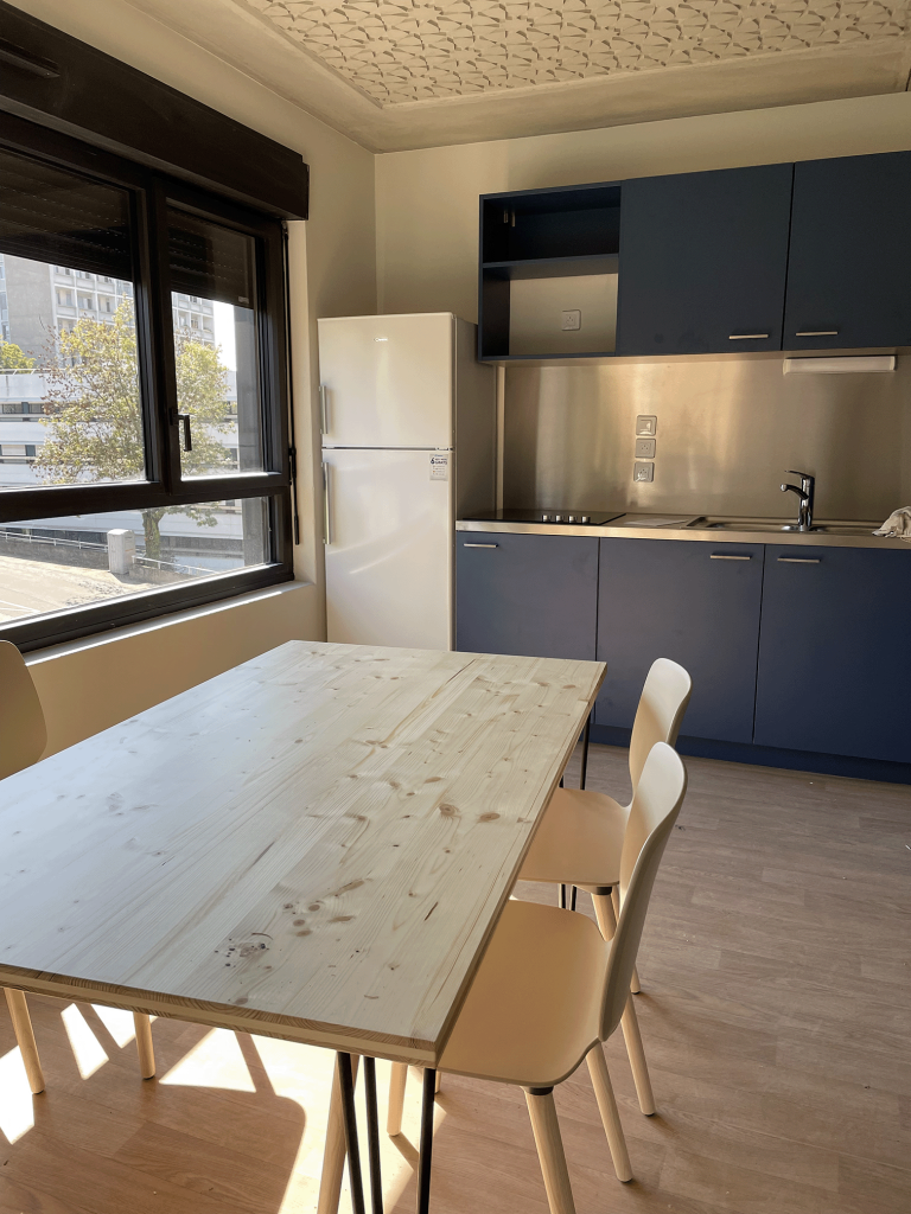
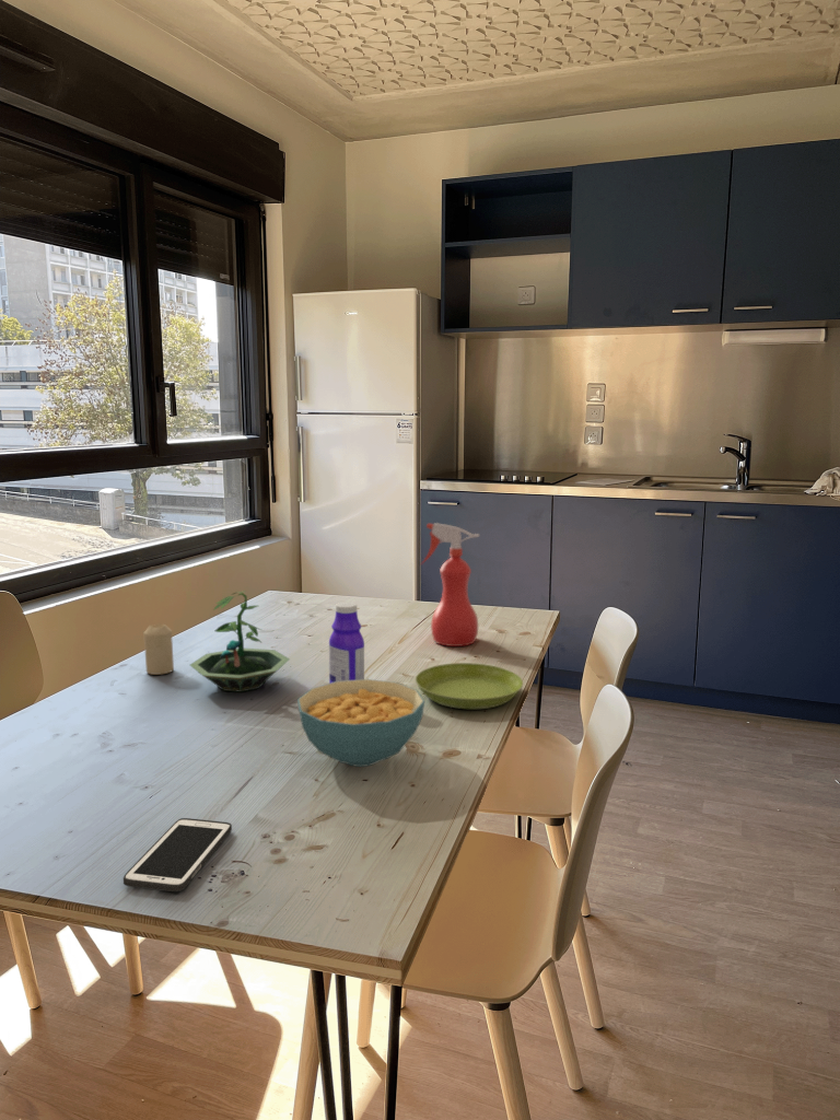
+ bottle [328,602,365,684]
+ spray bottle [420,522,480,648]
+ cell phone [122,817,233,892]
+ cereal bowl [296,678,425,768]
+ candle [143,622,175,676]
+ terrarium [189,590,291,693]
+ saucer [415,662,524,710]
